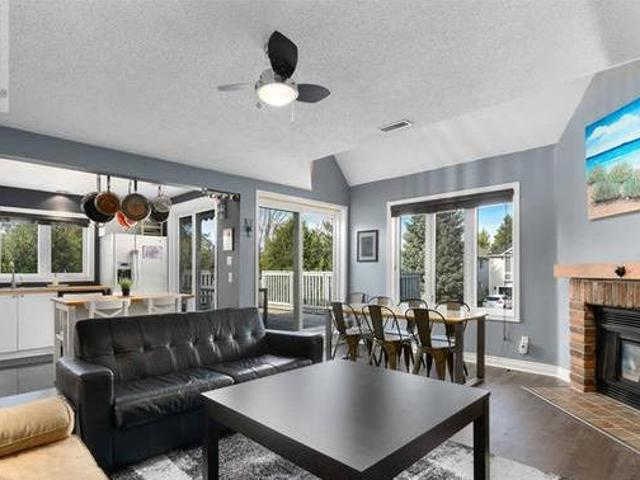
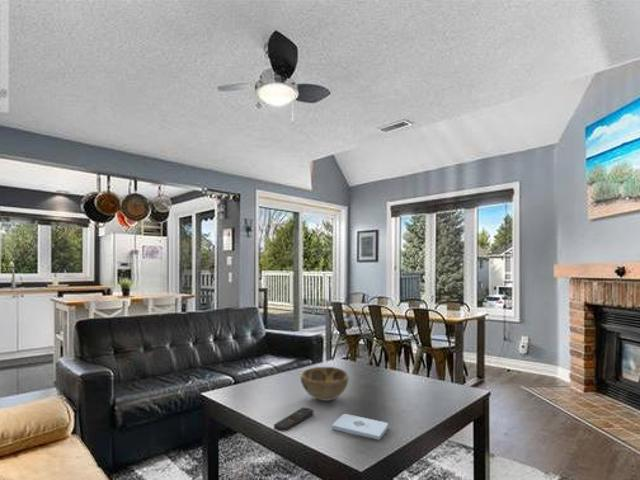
+ notepad [331,413,389,441]
+ remote control [273,407,314,432]
+ decorative bowl [300,366,349,402]
